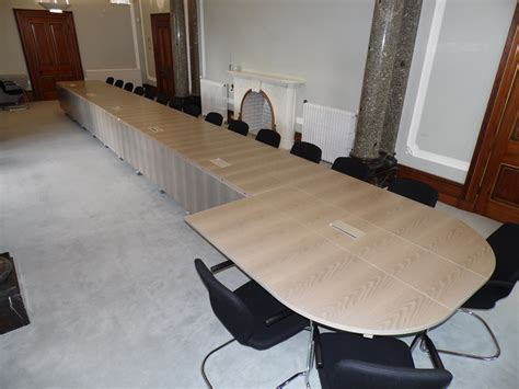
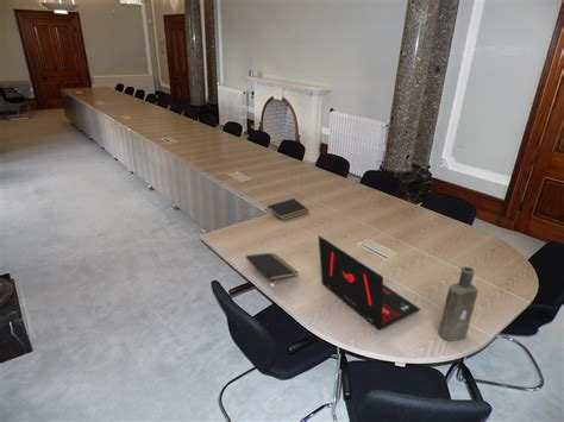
+ notepad [245,252,300,282]
+ bottle [437,265,480,342]
+ laptop [317,234,421,330]
+ notepad [265,197,311,221]
